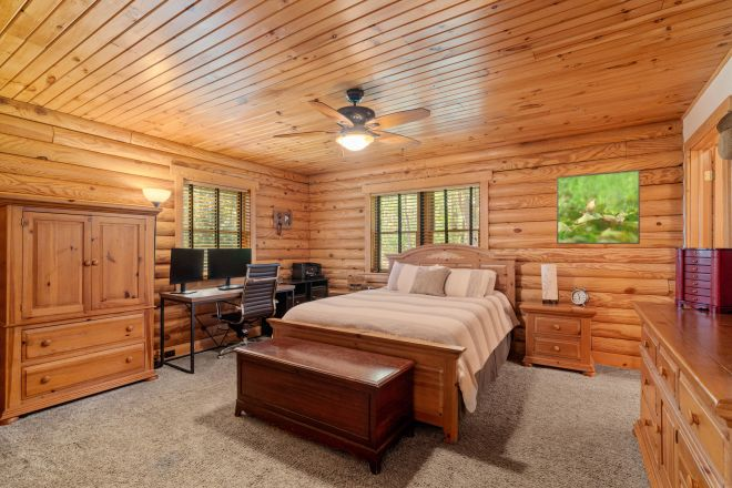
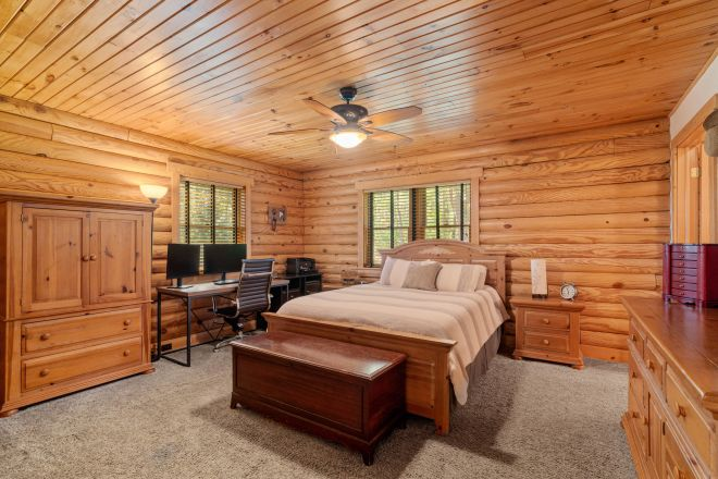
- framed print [556,169,641,245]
